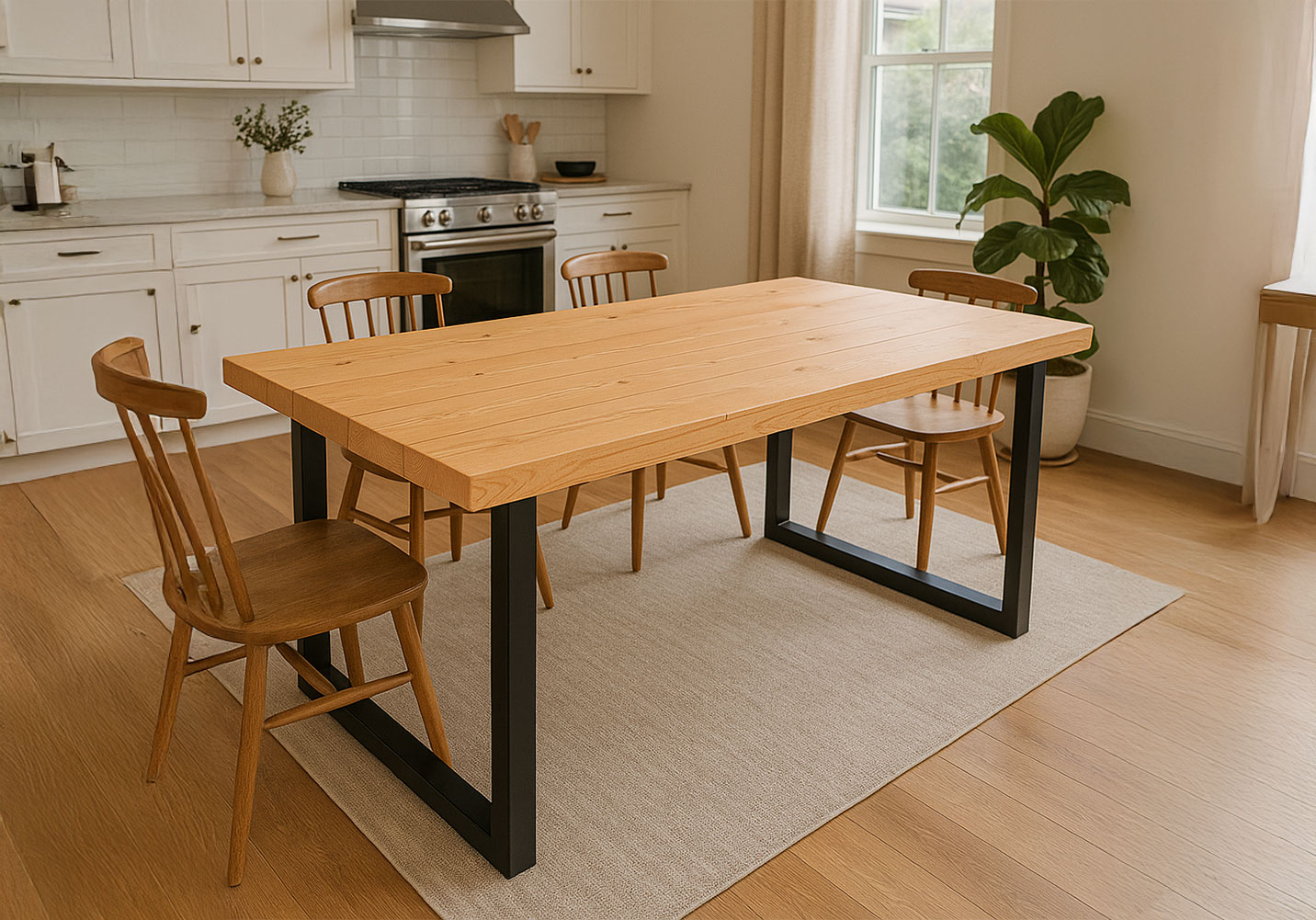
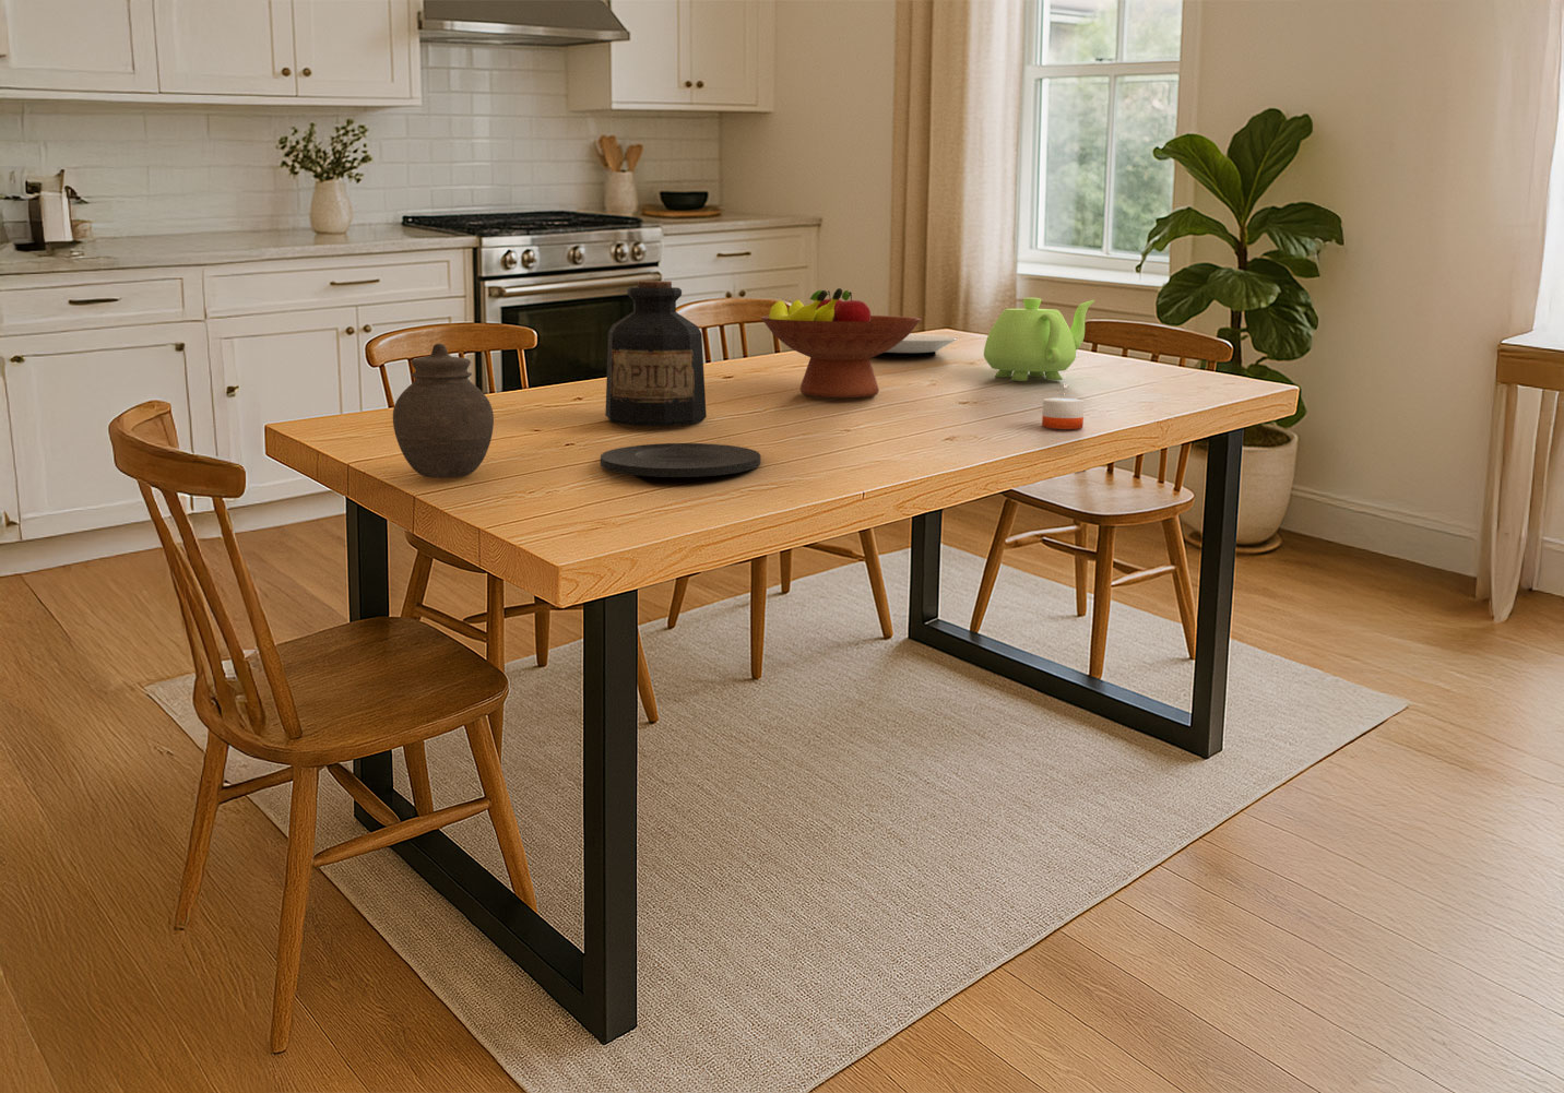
+ plate [600,442,762,479]
+ fruit bowl [759,288,922,398]
+ jar [392,343,494,479]
+ bottle [604,279,708,427]
+ candle [1041,379,1085,430]
+ plate [877,333,959,358]
+ teapot [983,297,1096,383]
